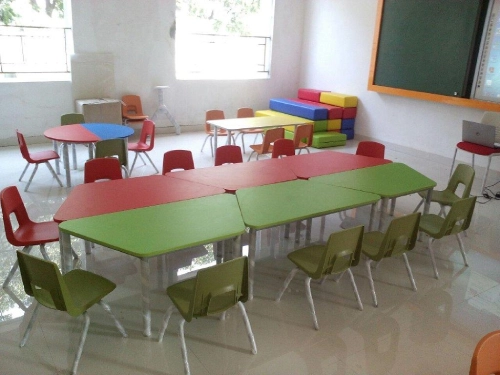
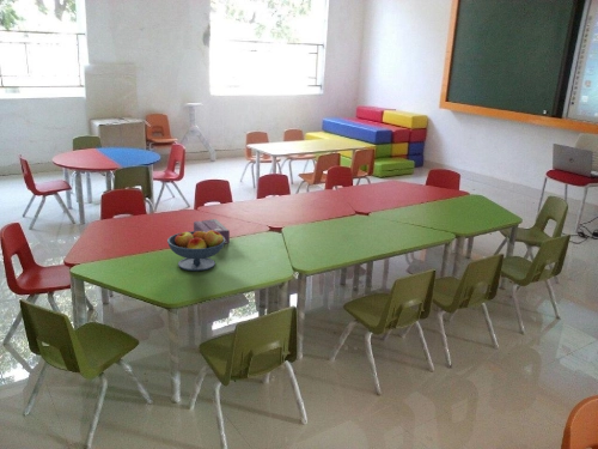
+ fruit bowl [166,230,226,272]
+ tissue box [193,218,231,244]
